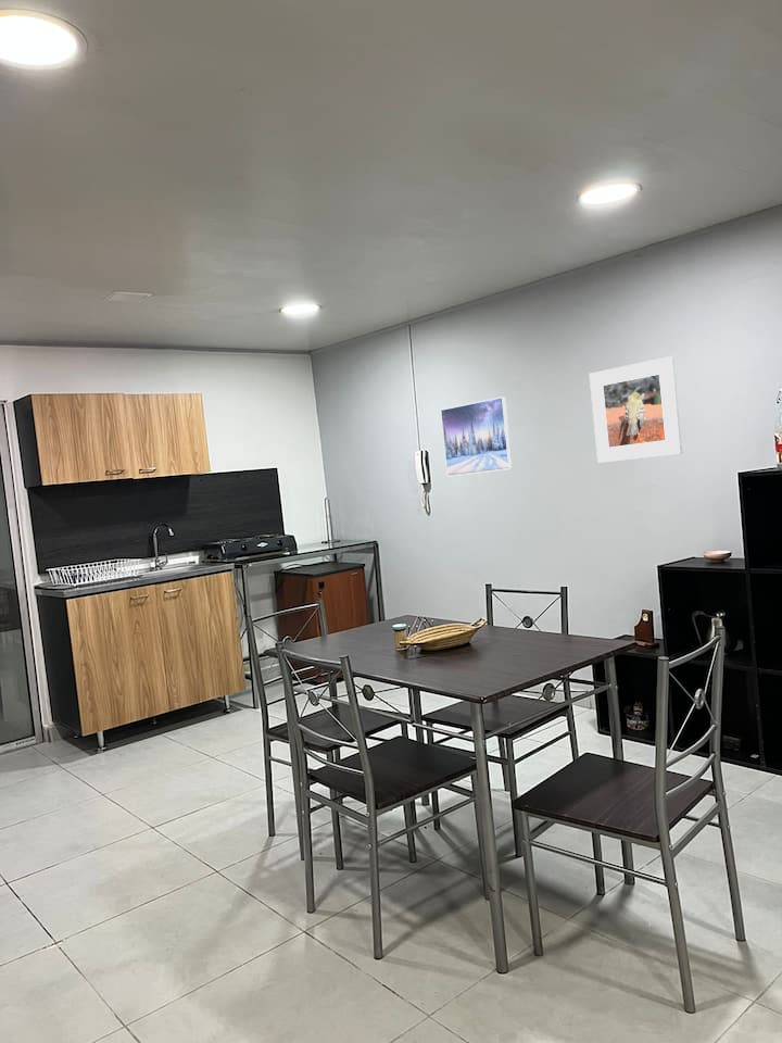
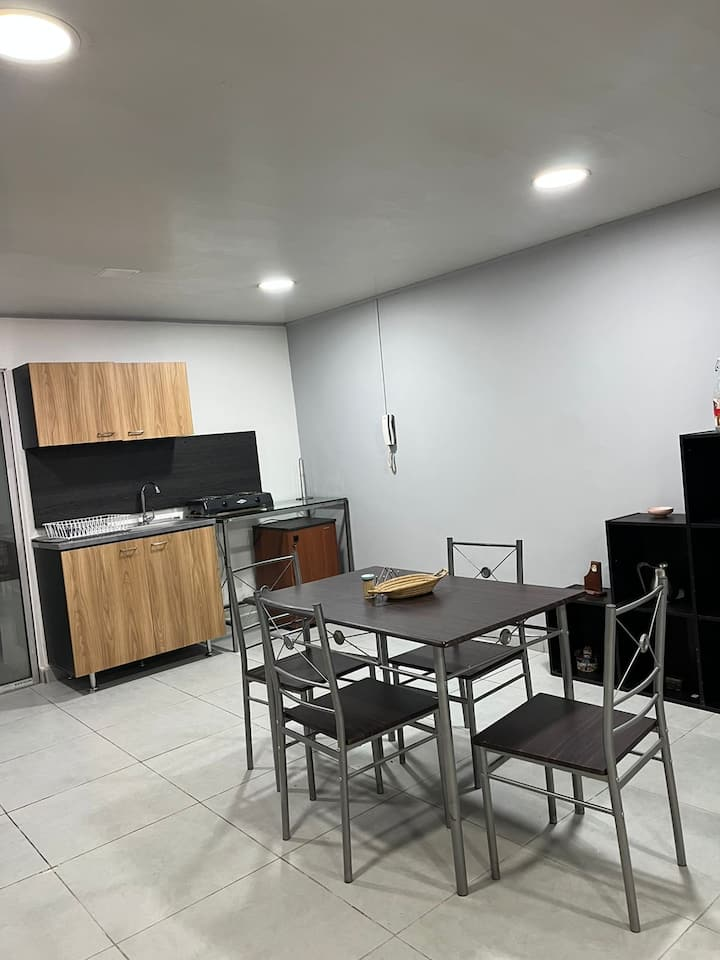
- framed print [589,355,683,464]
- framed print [440,395,514,477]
